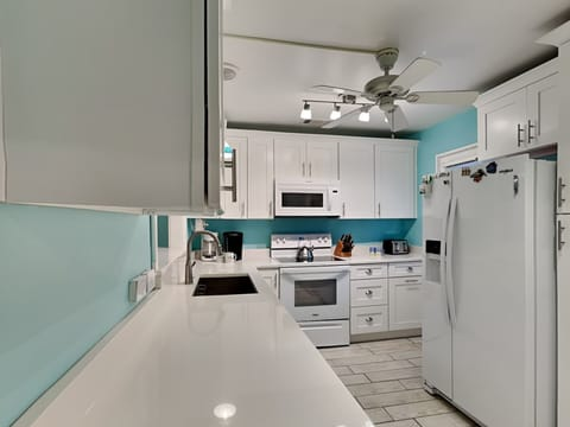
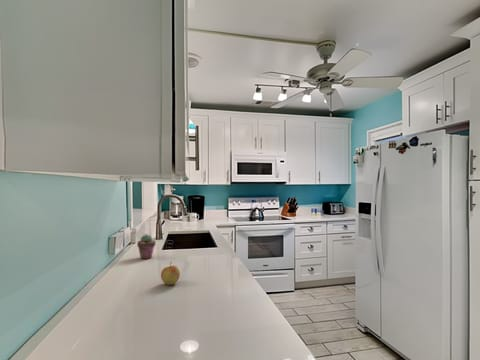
+ potted succulent [136,233,157,260]
+ apple [160,261,181,286]
